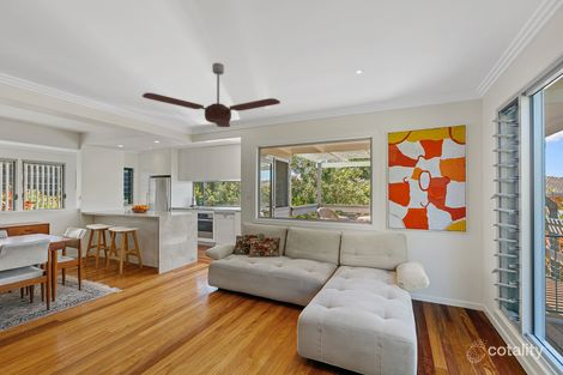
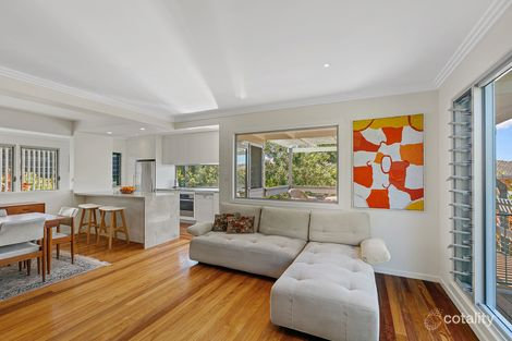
- ceiling fan [141,62,282,128]
